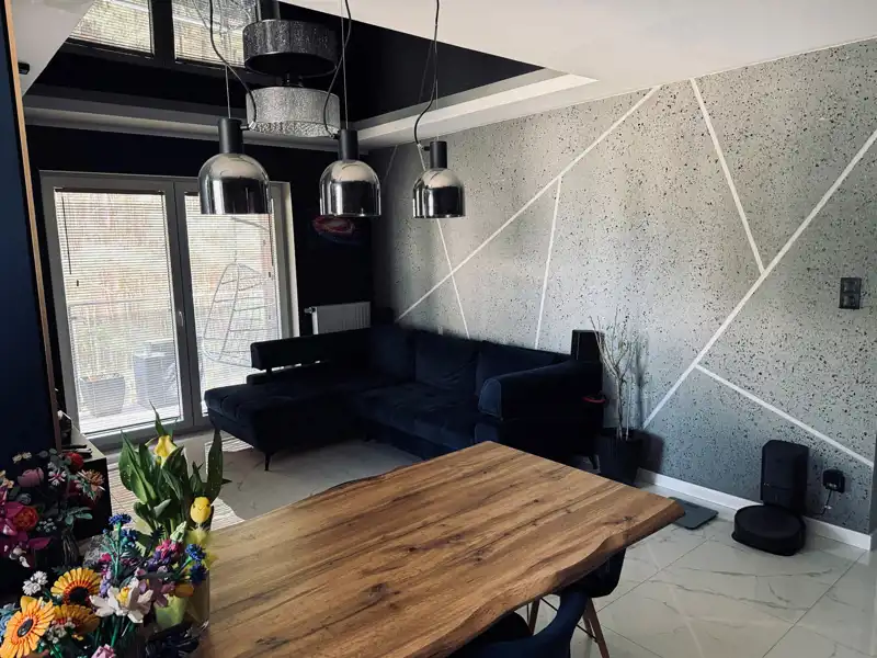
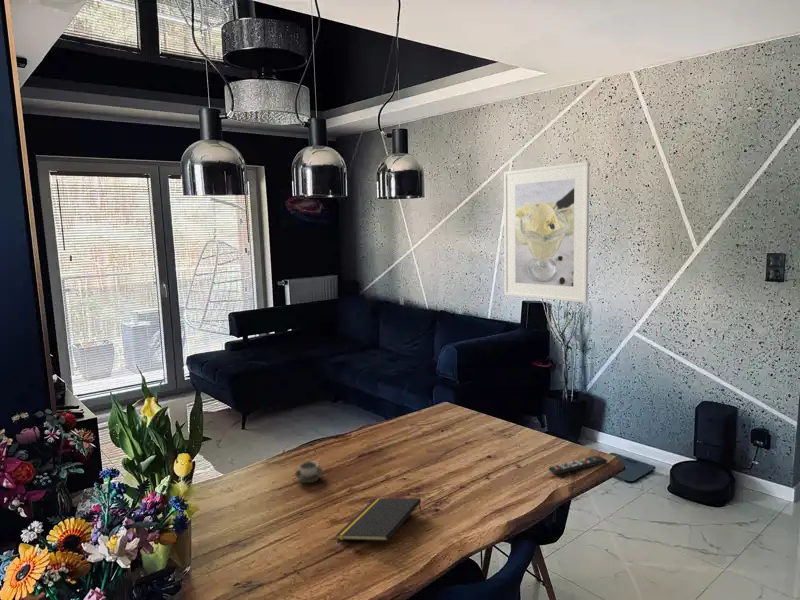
+ notepad [335,497,422,542]
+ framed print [503,161,590,304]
+ cup [294,460,324,484]
+ remote control [548,455,609,476]
